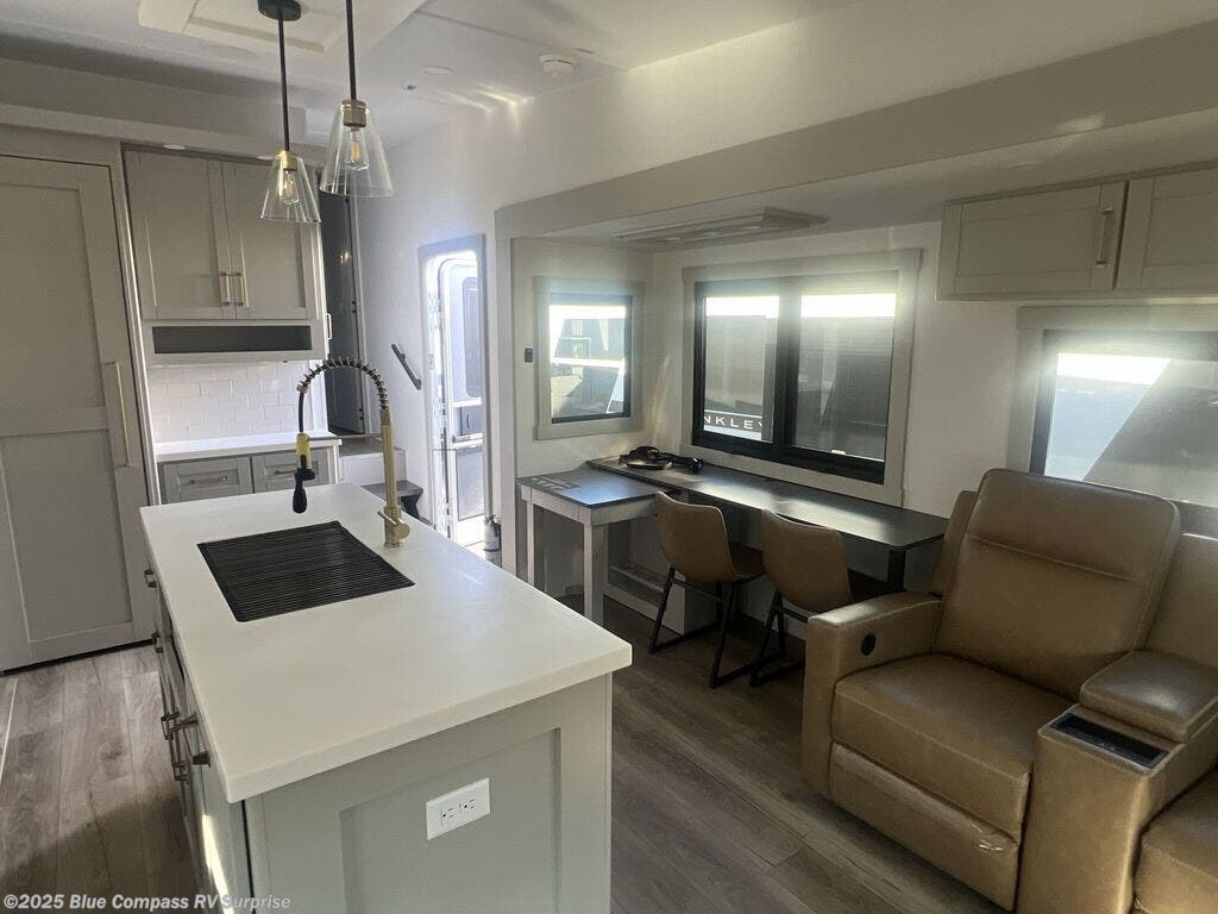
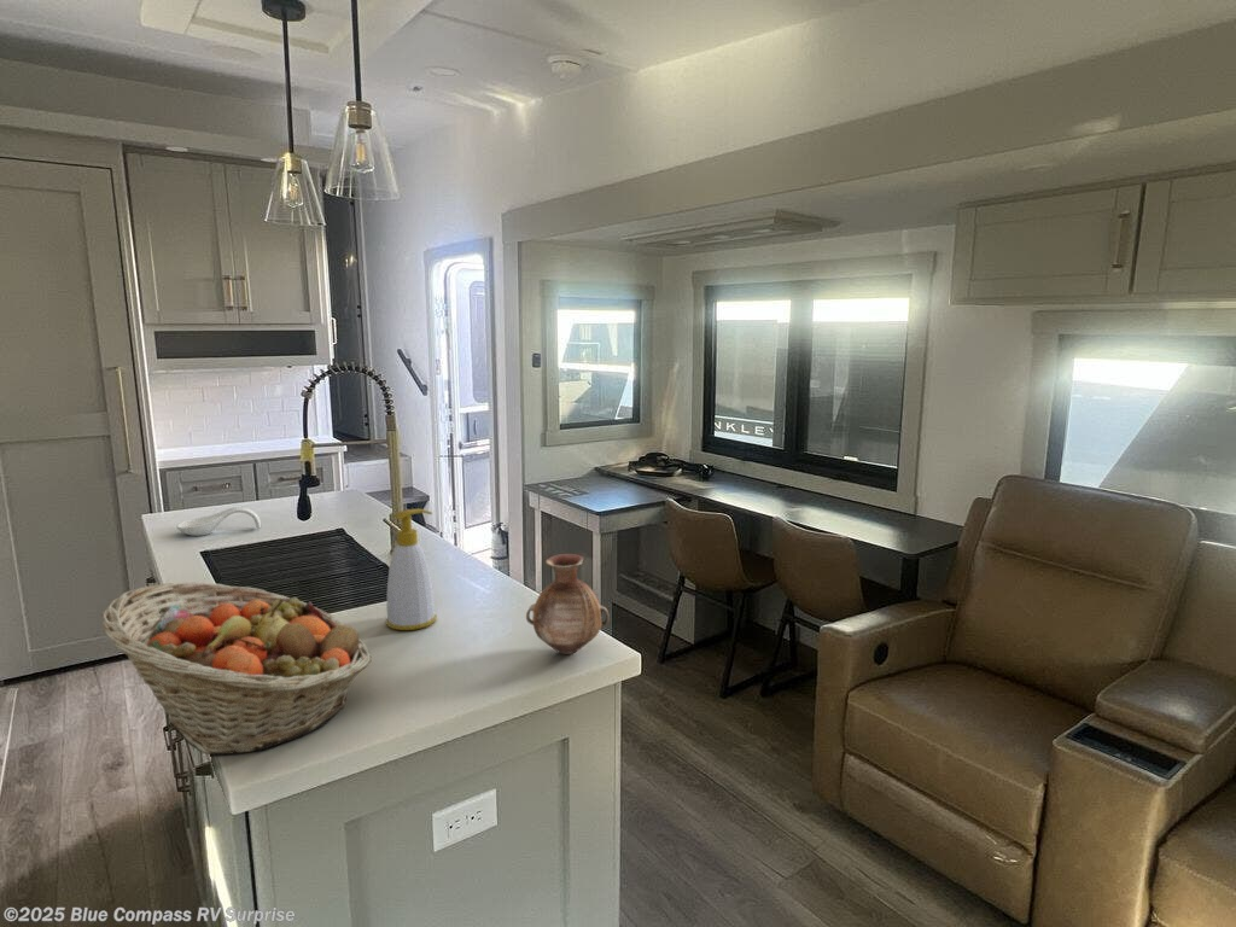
+ soap bottle [385,508,437,631]
+ spoon rest [176,506,262,537]
+ vase [525,553,611,655]
+ fruit basket [100,581,373,756]
